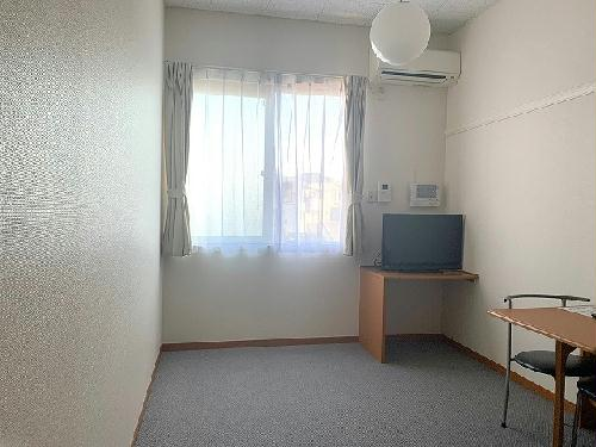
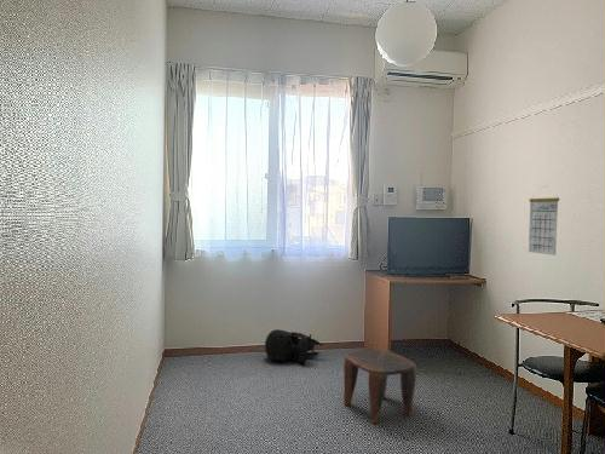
+ calendar [528,184,560,257]
+ stool [342,349,417,424]
+ tactical helmet [264,328,324,364]
